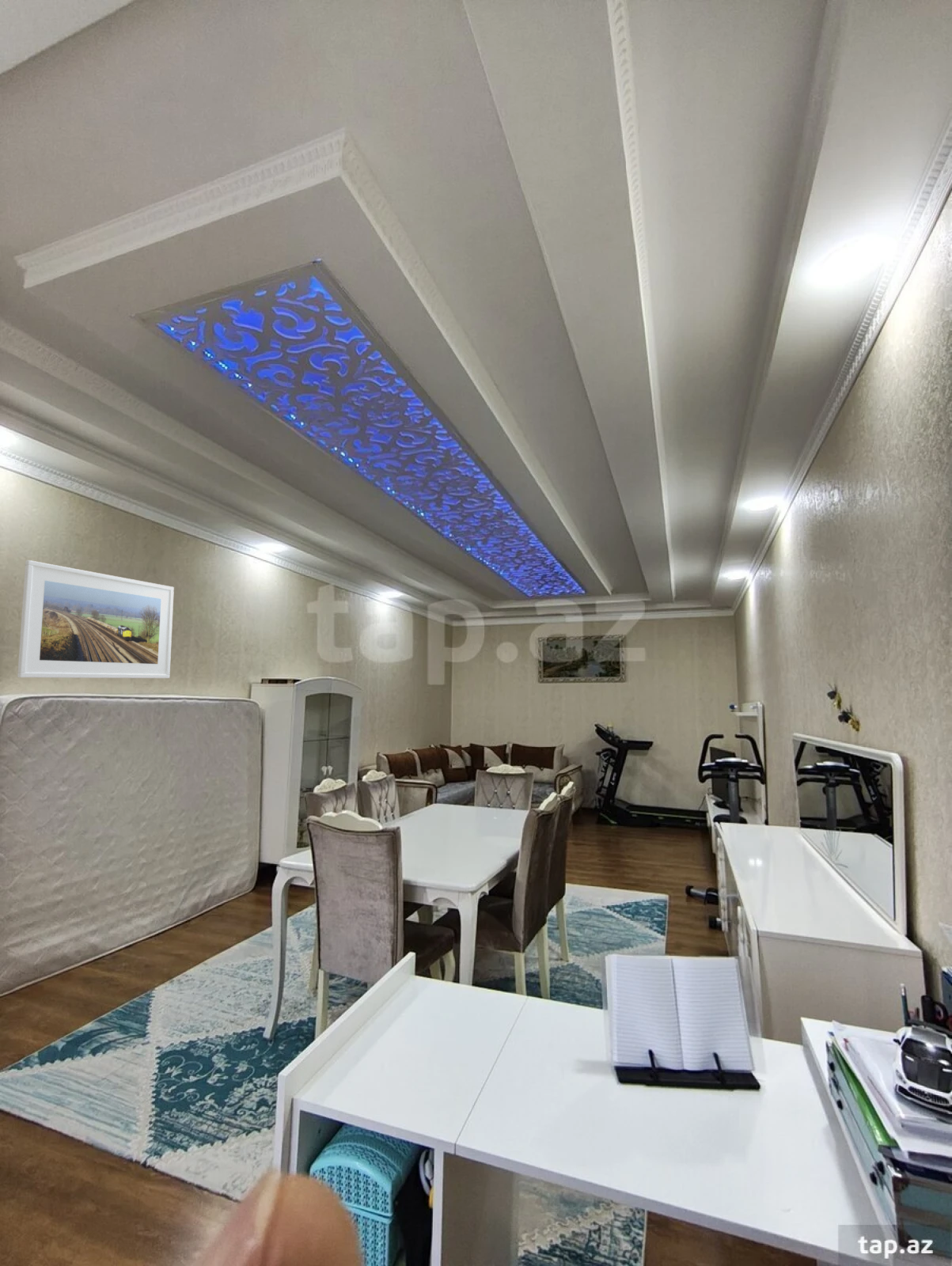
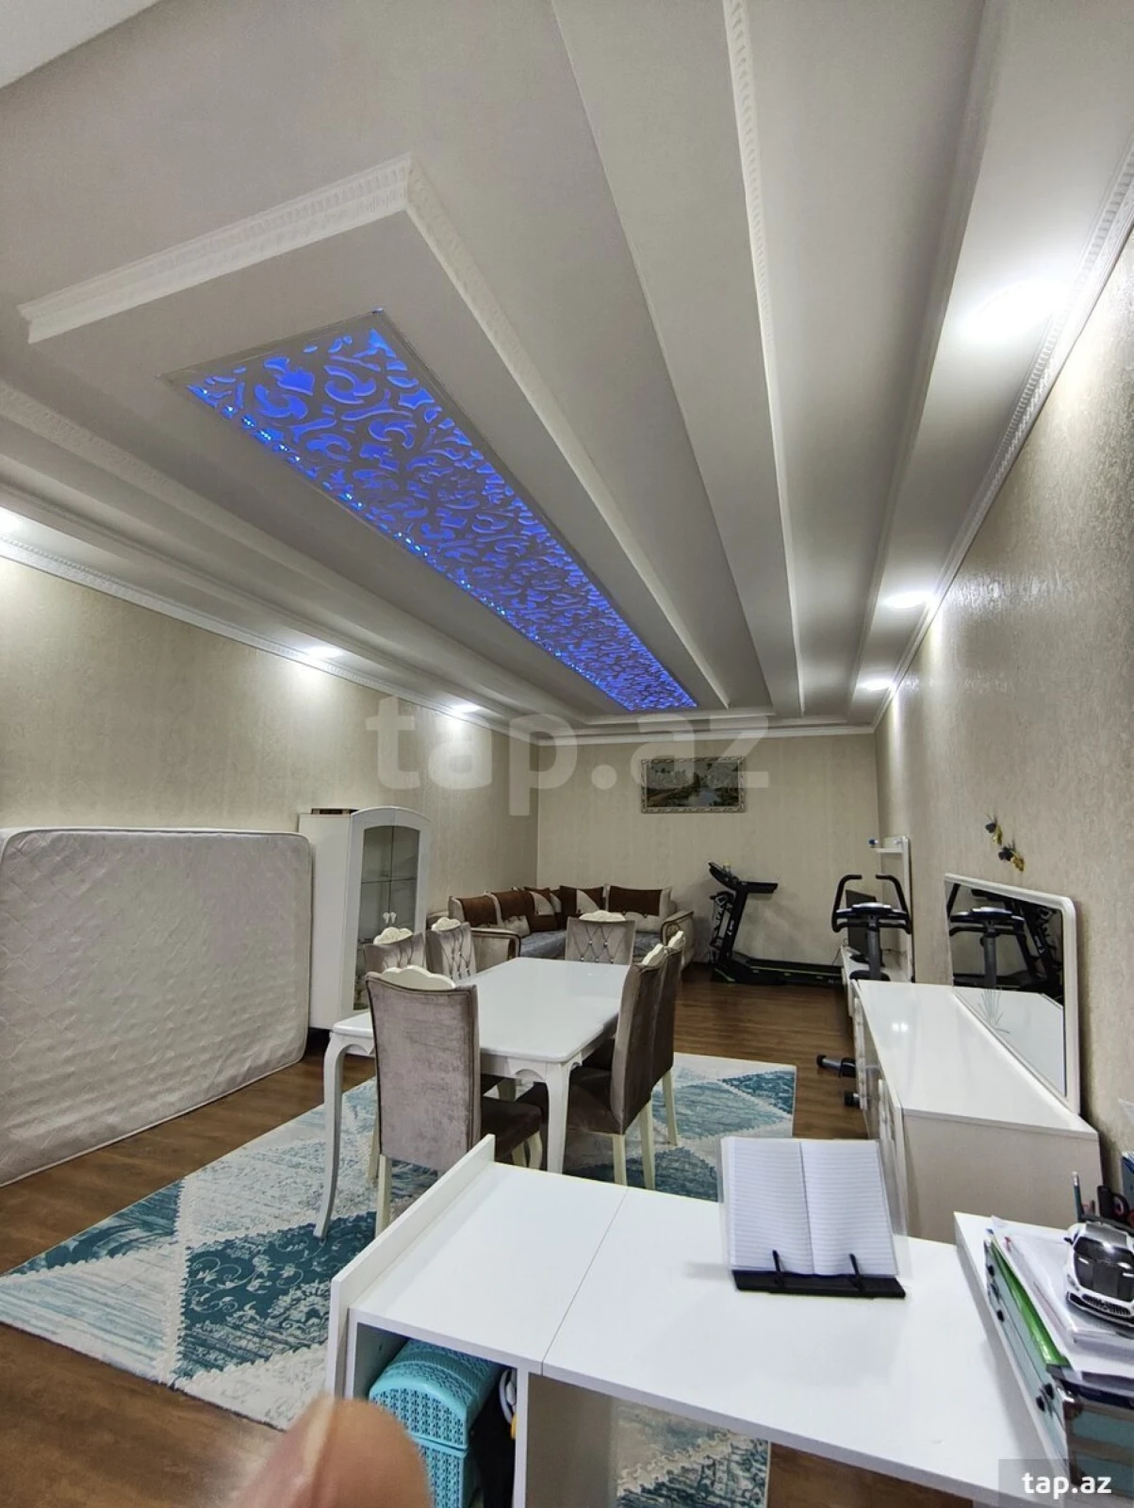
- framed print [17,559,175,679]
